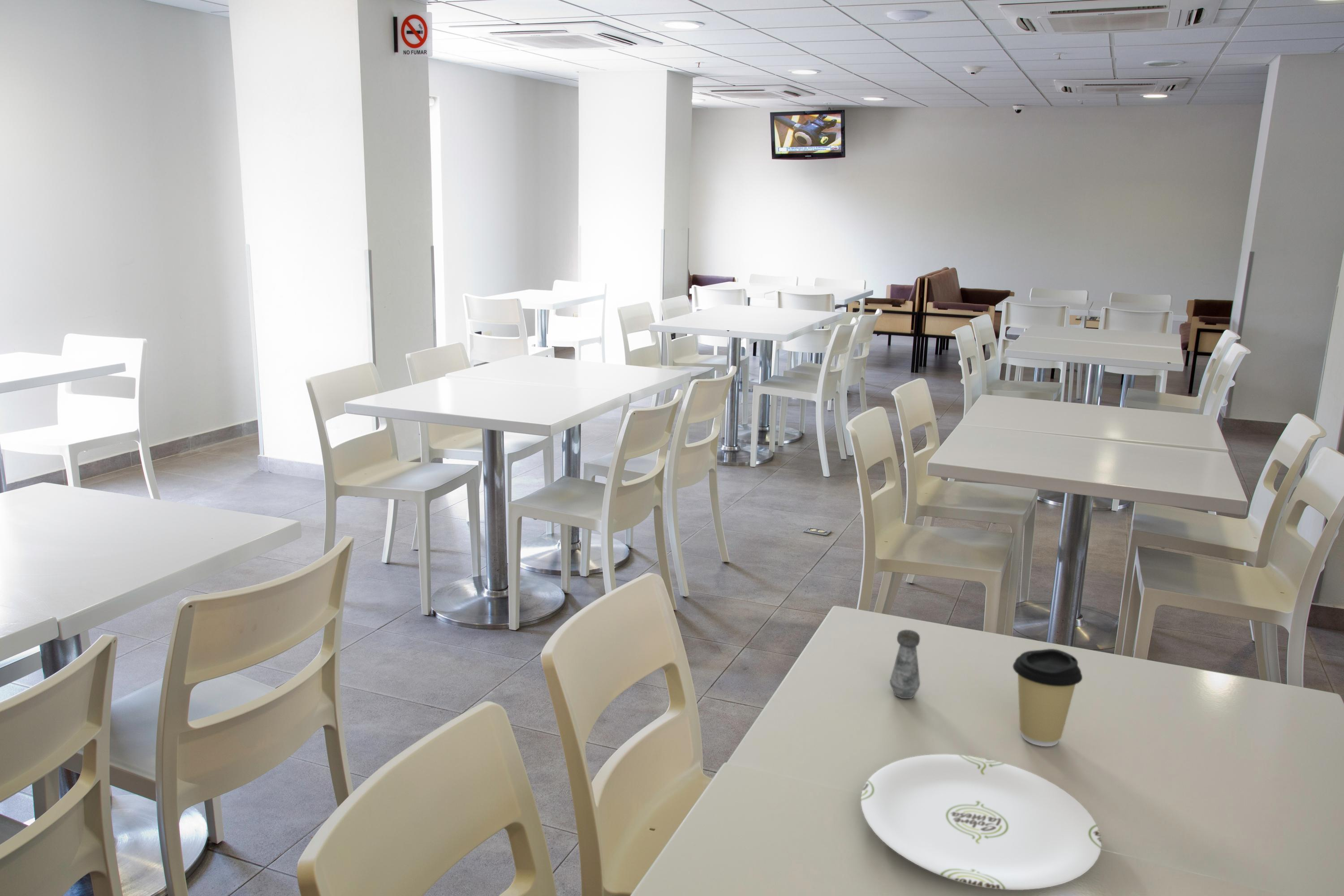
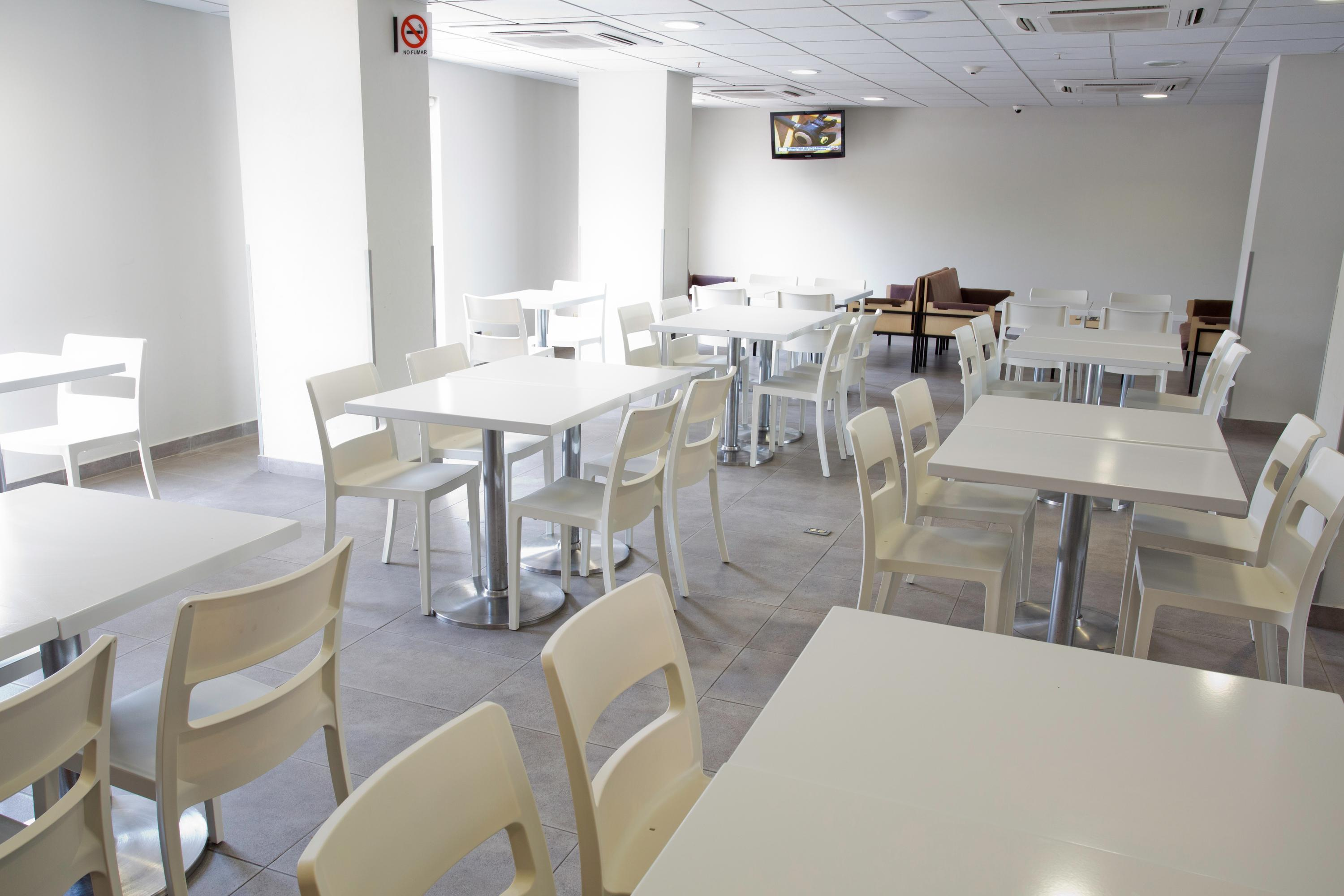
- plate [860,754,1102,891]
- salt shaker [889,629,921,699]
- coffee cup [1012,648,1083,747]
